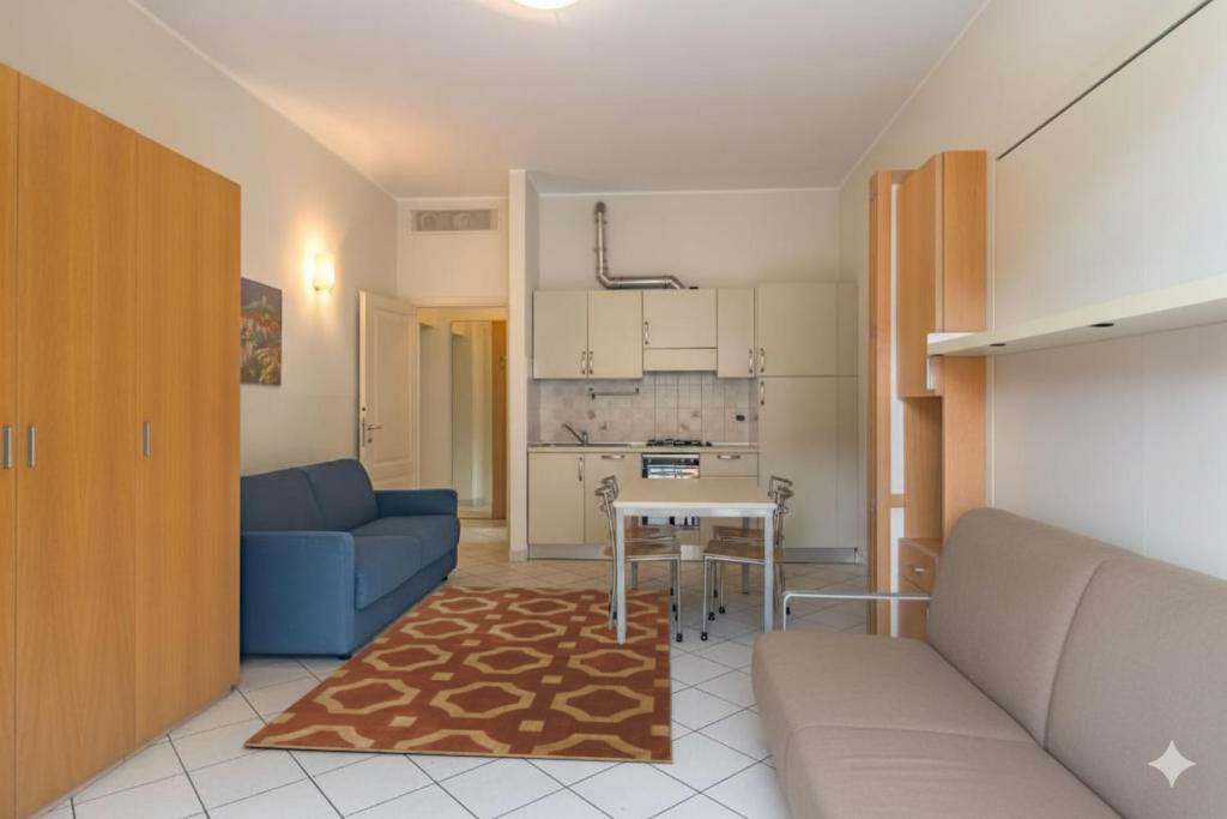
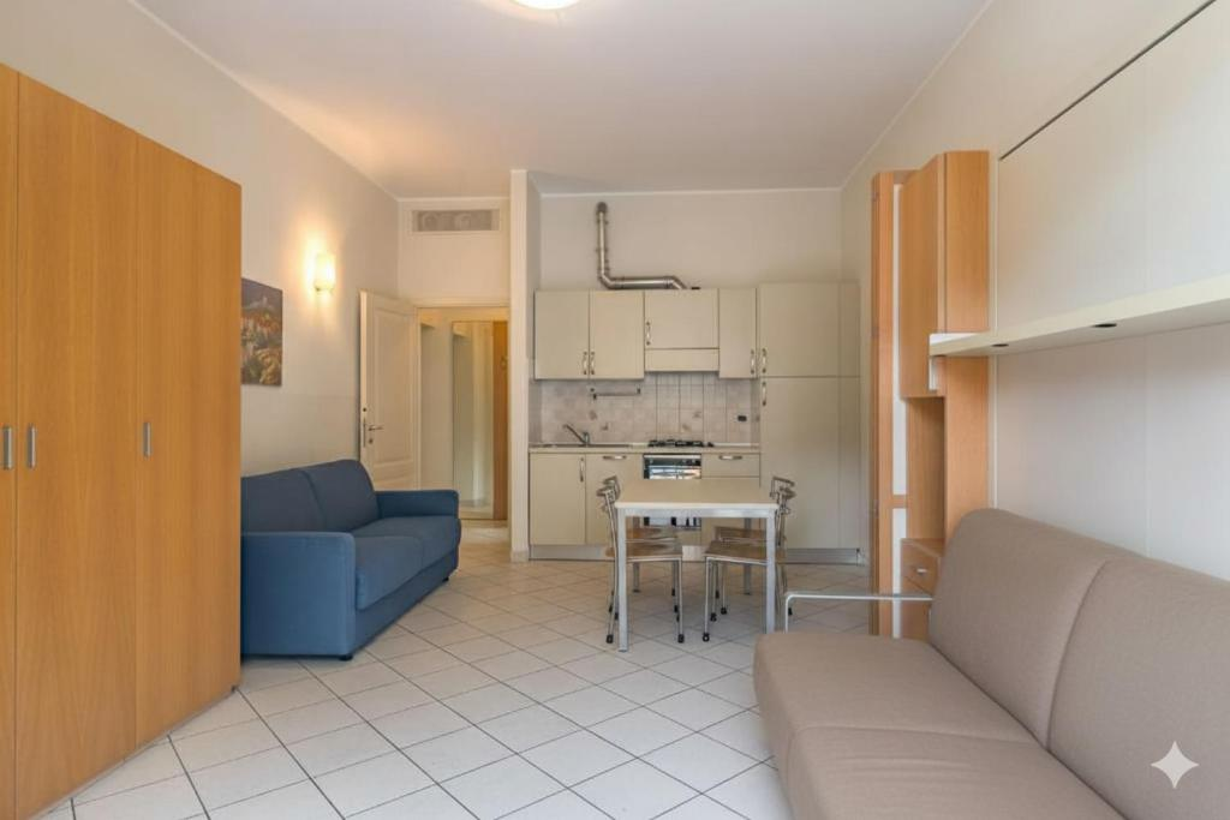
- rug [242,585,673,765]
